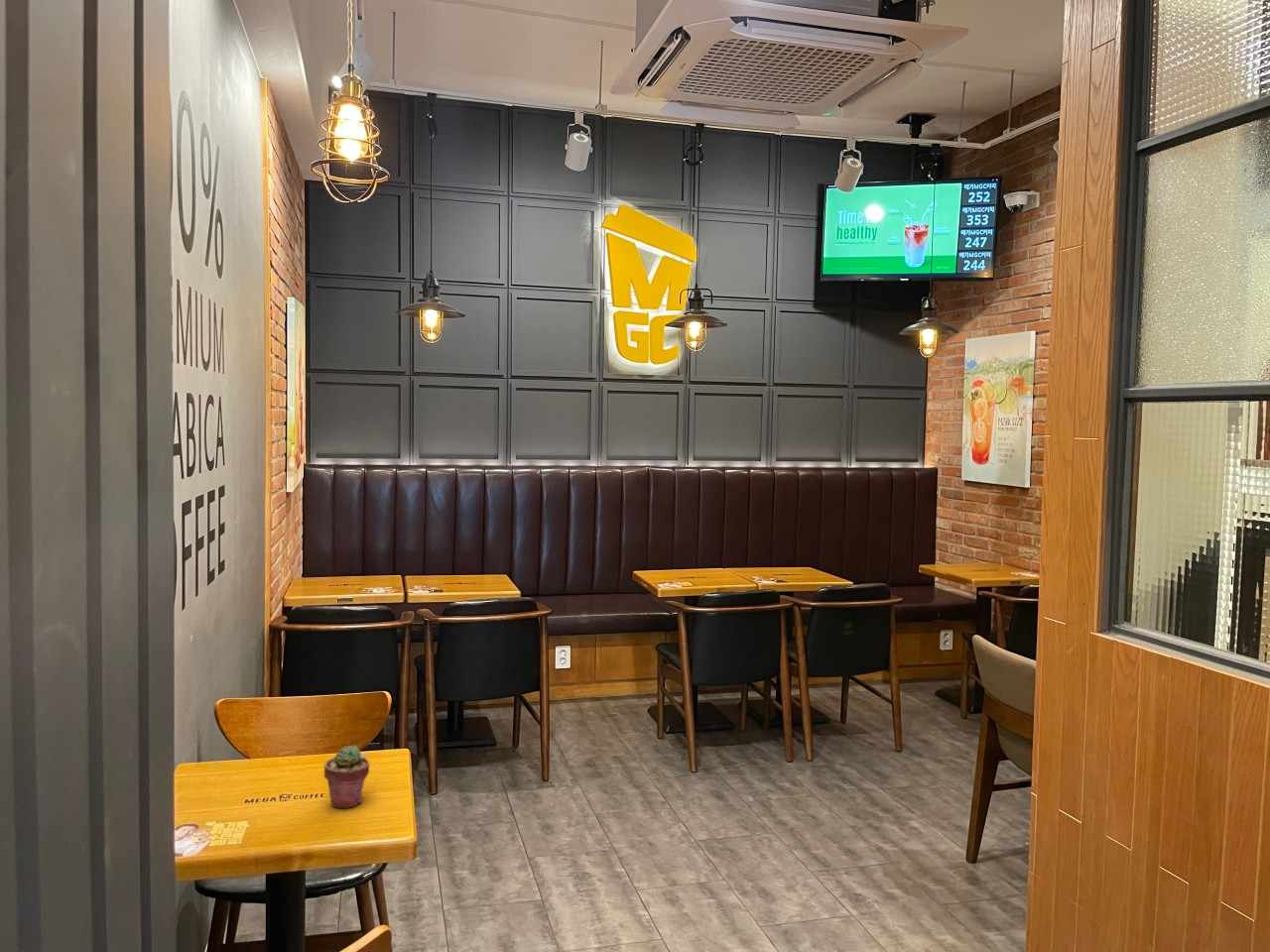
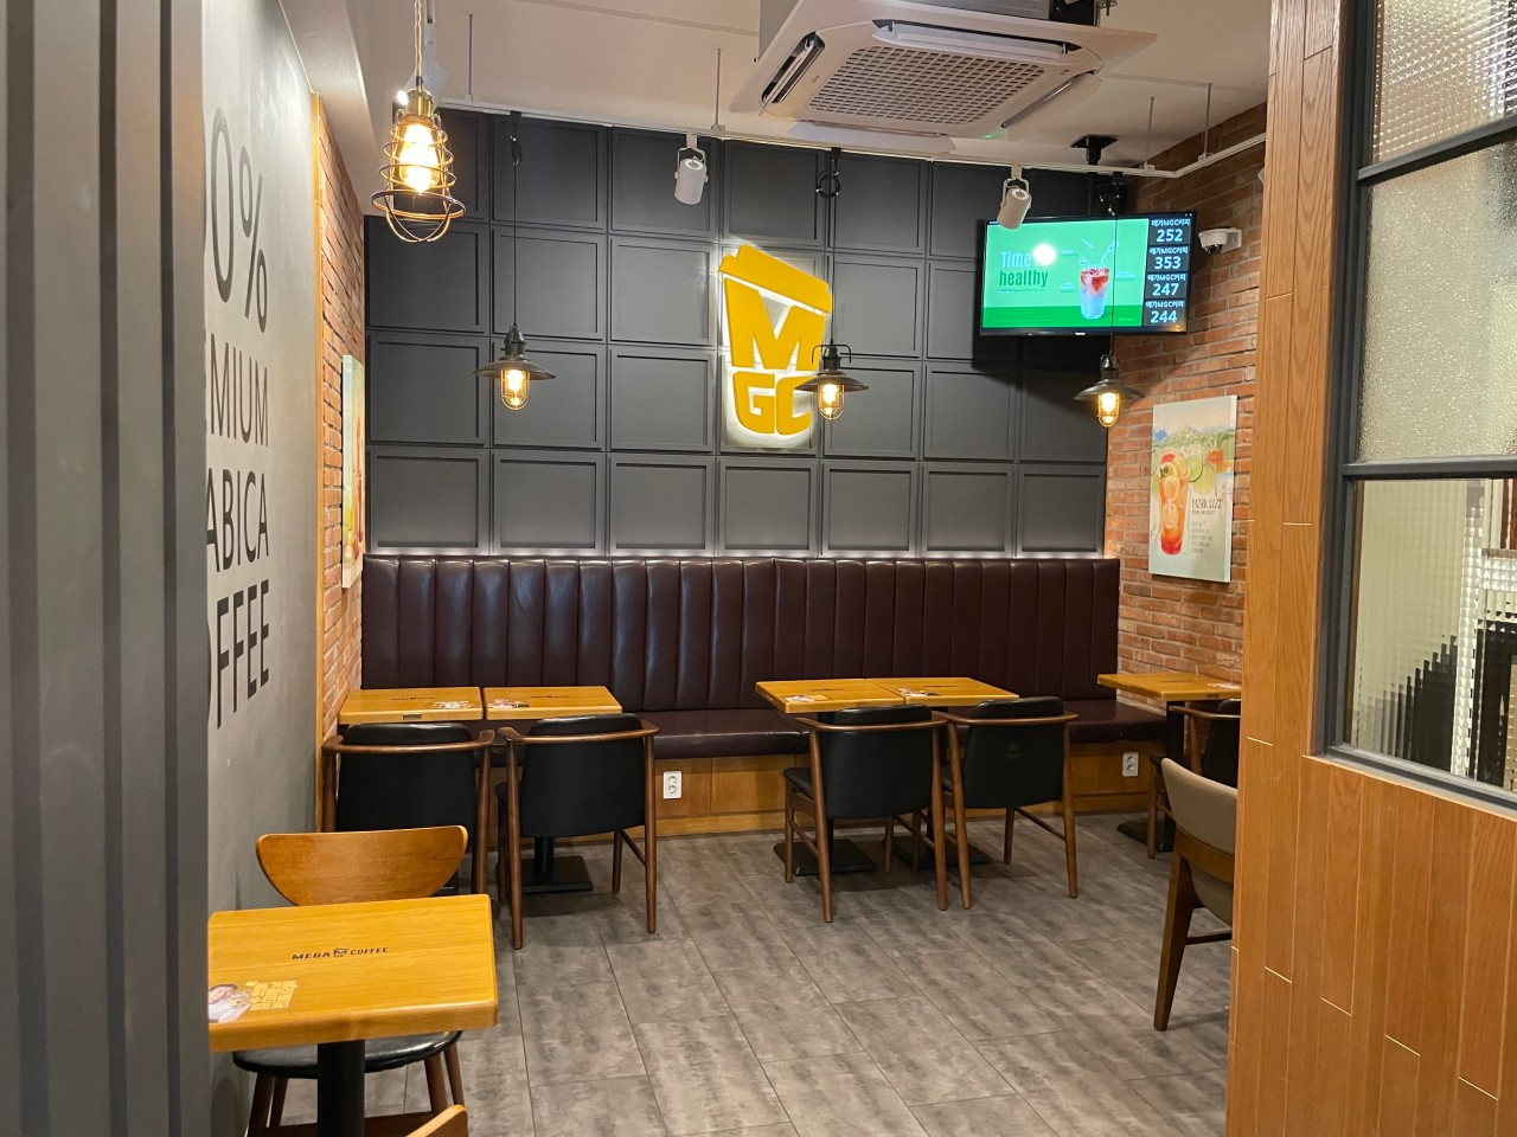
- potted succulent [323,744,371,809]
